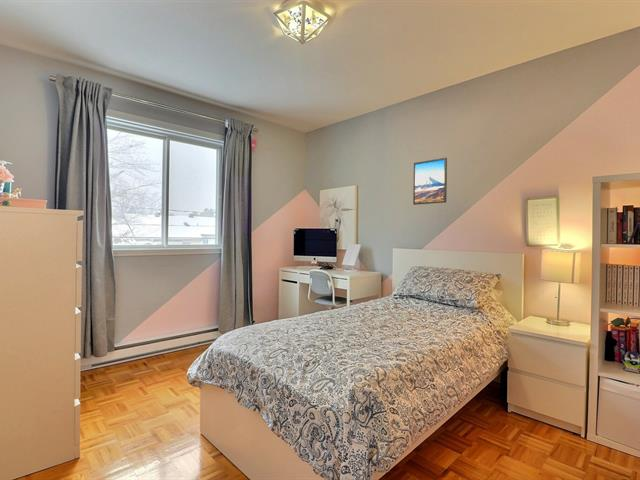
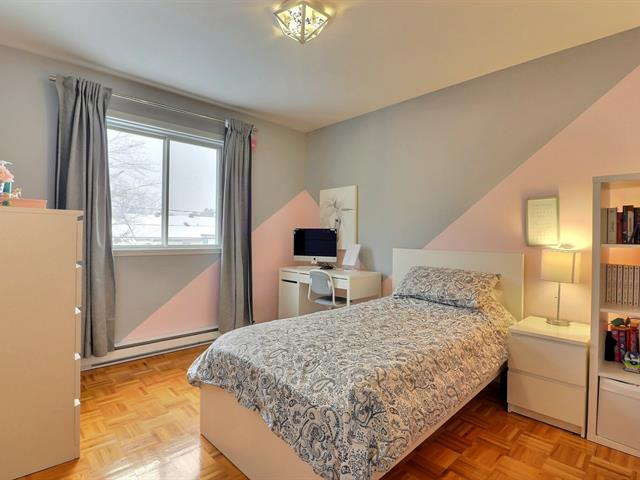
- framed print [412,157,448,206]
